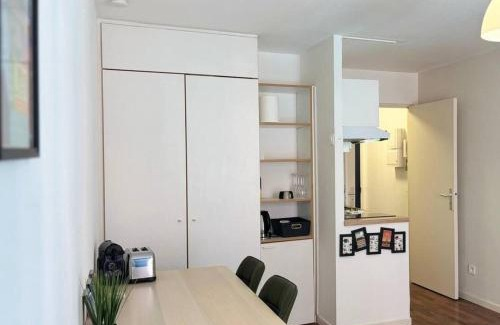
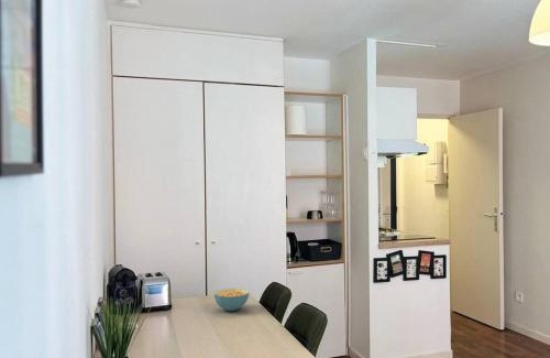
+ cereal bowl [212,288,250,312]
